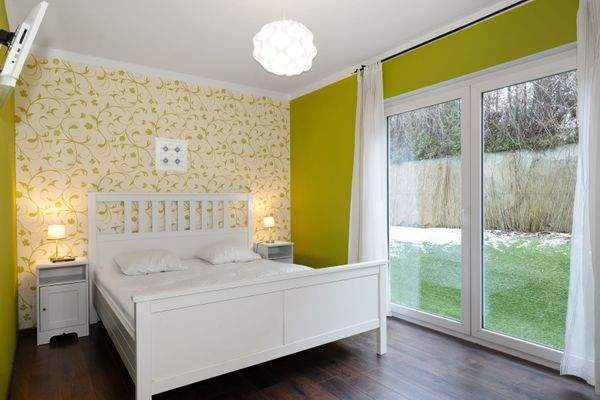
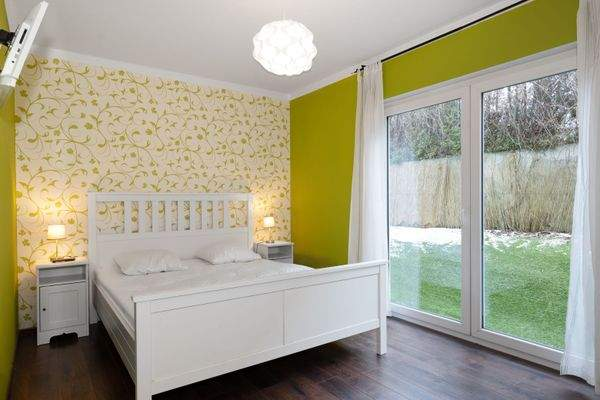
- wall art [154,137,189,173]
